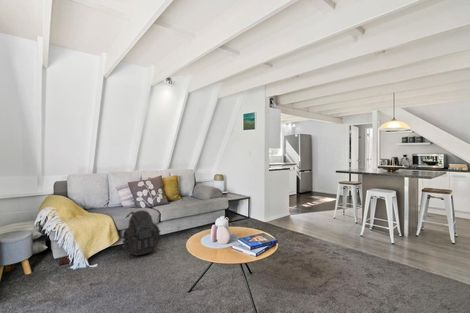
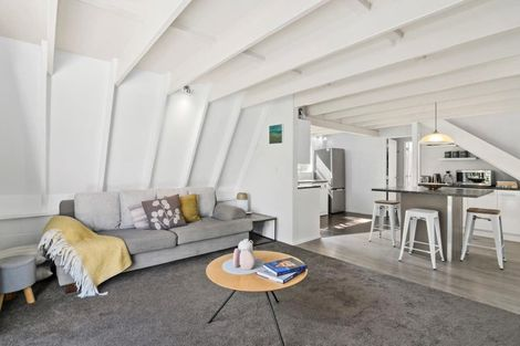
- backpack [117,209,162,257]
